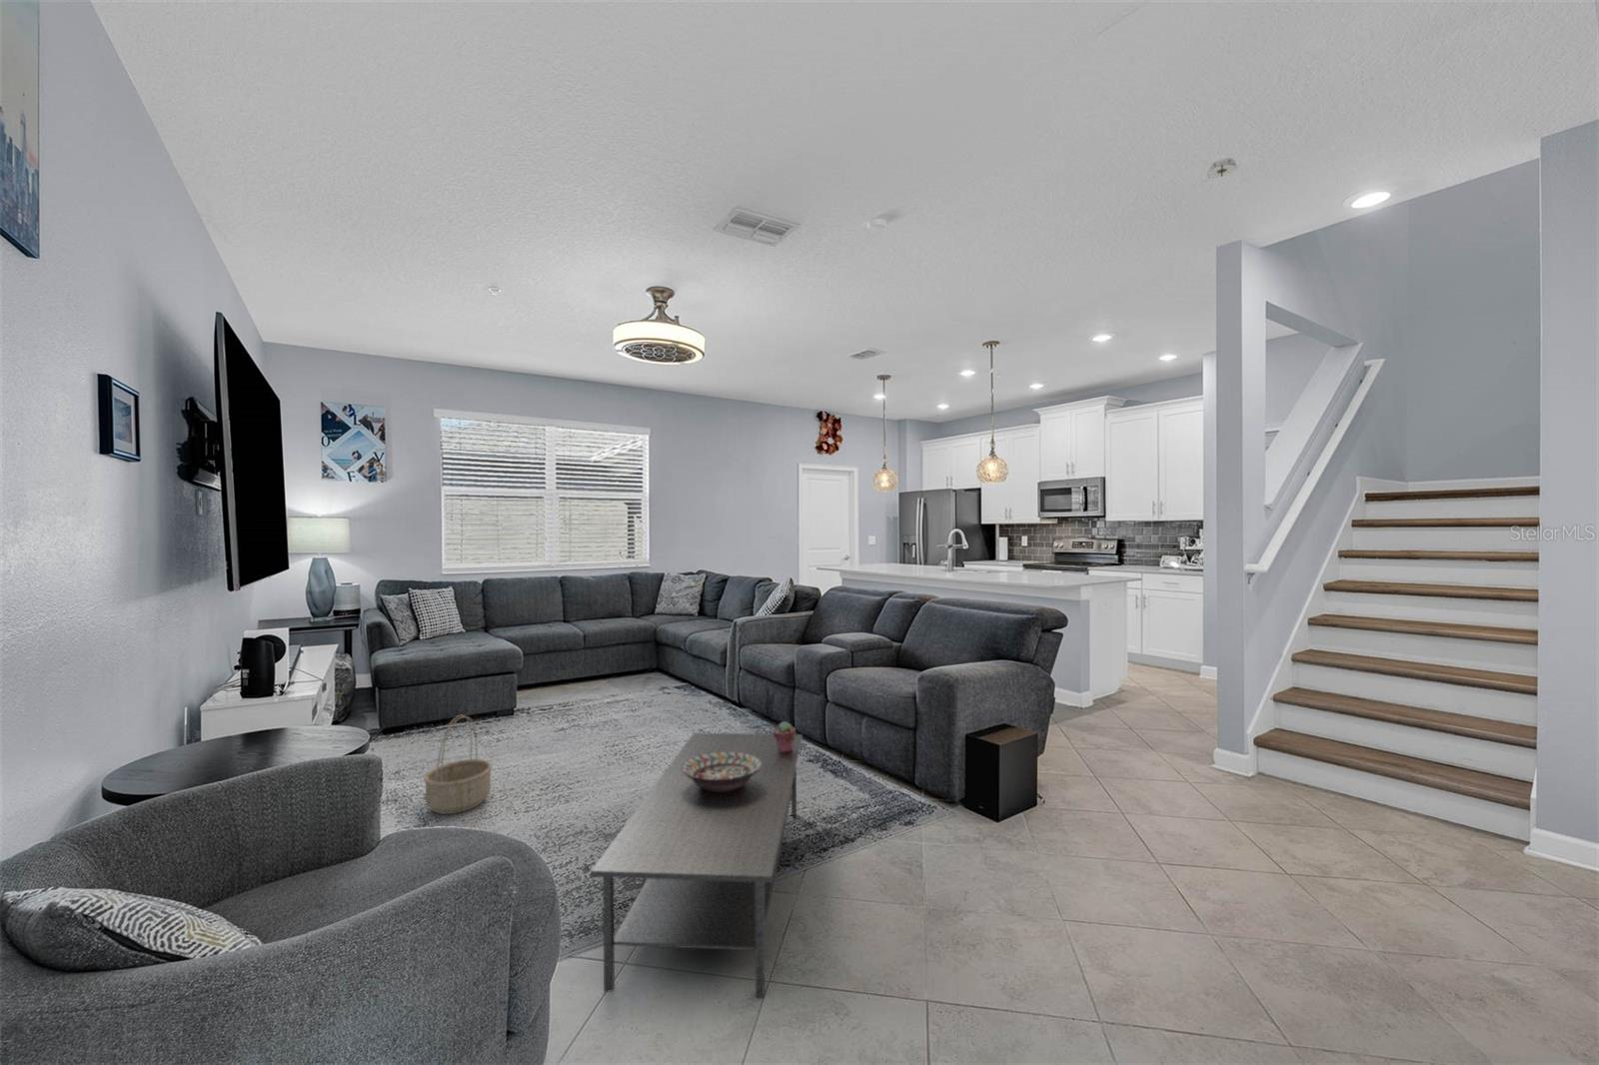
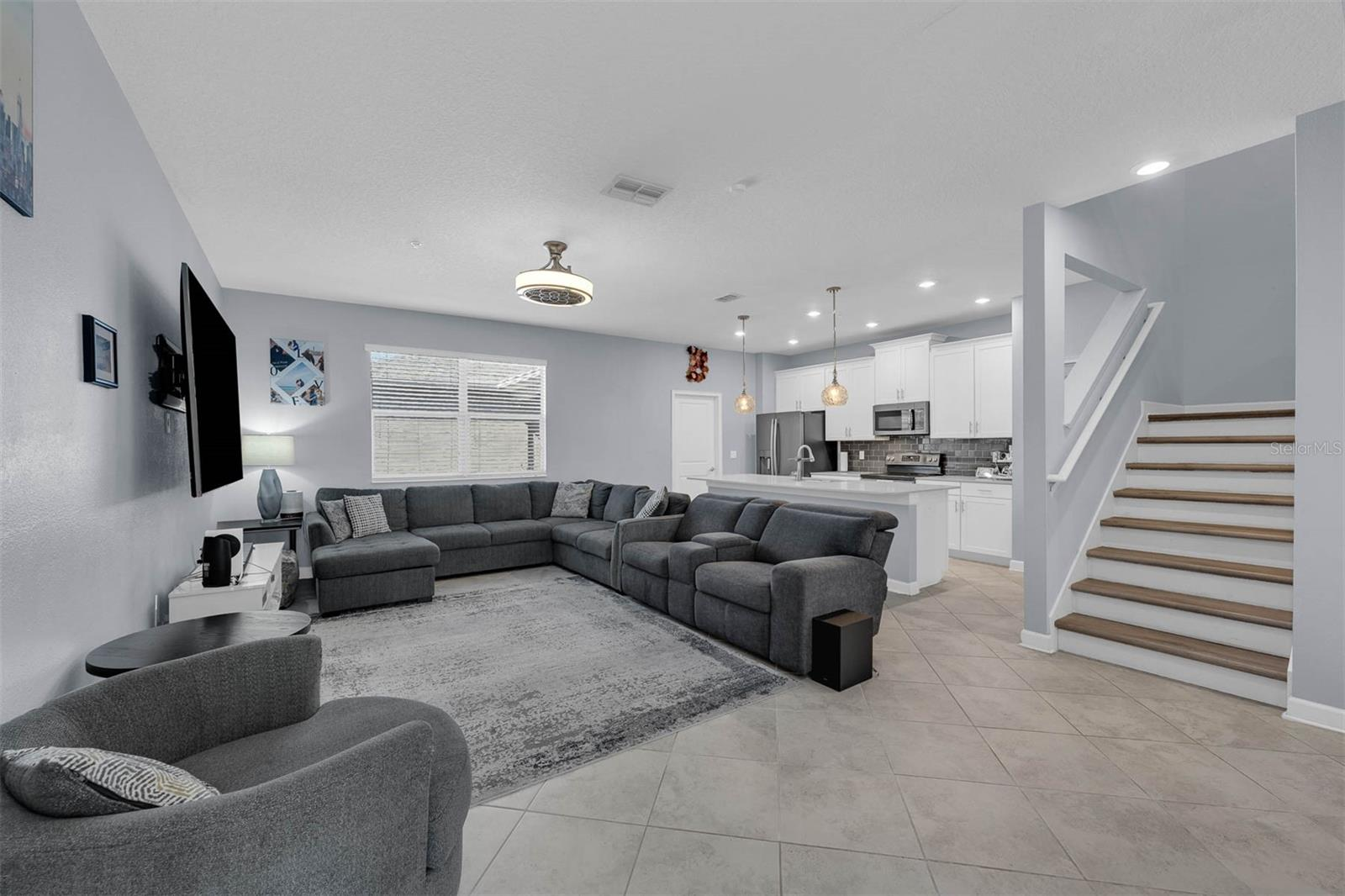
- coffee table [590,732,804,1000]
- smoke detector [1203,157,1239,183]
- basket [423,714,493,815]
- decorative bowl [681,752,762,793]
- potted succulent [773,720,797,752]
